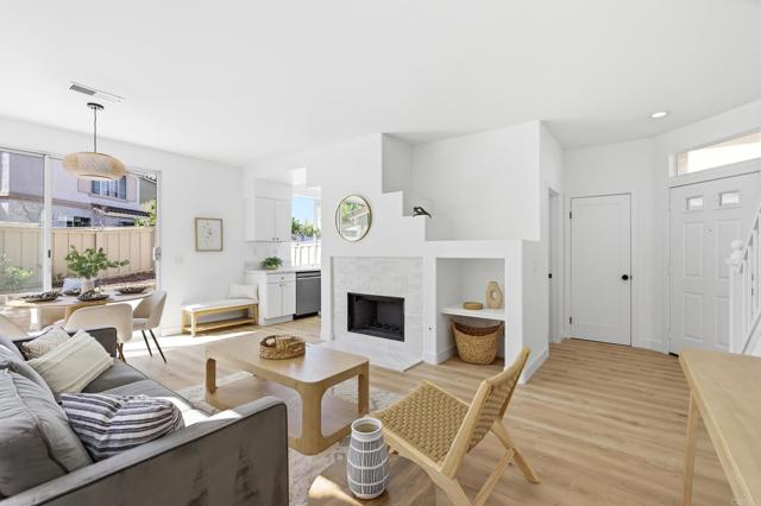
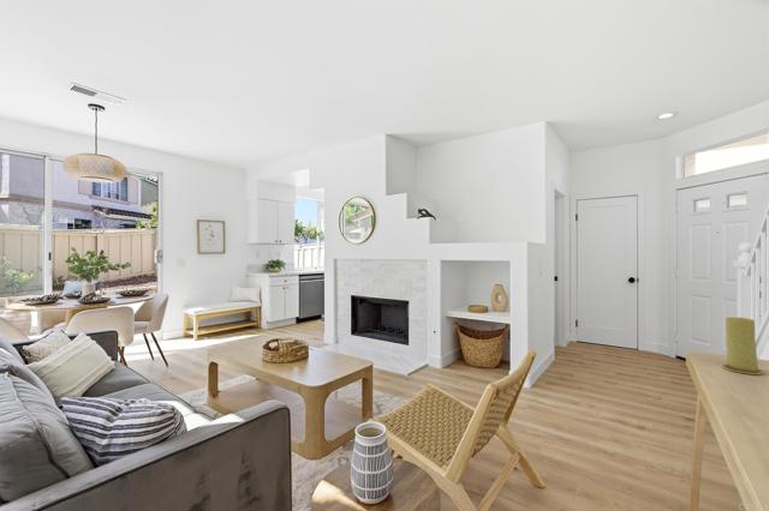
+ candle [721,317,764,375]
